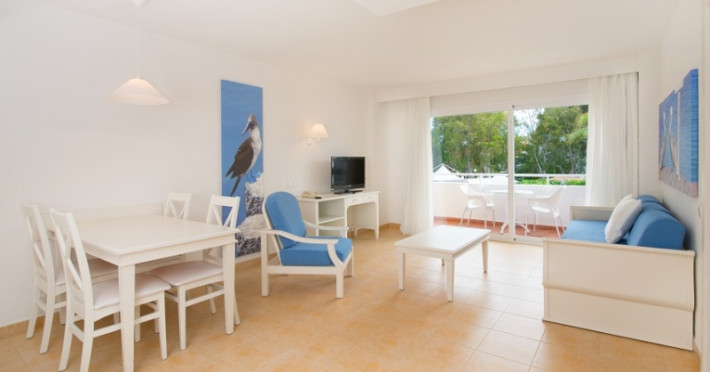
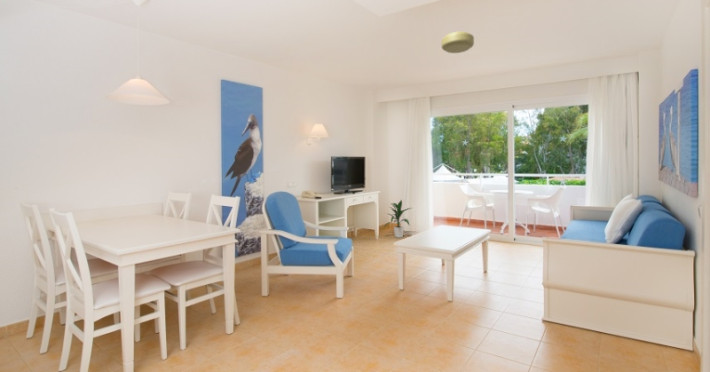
+ ceiling light [441,30,475,54]
+ indoor plant [382,199,412,239]
